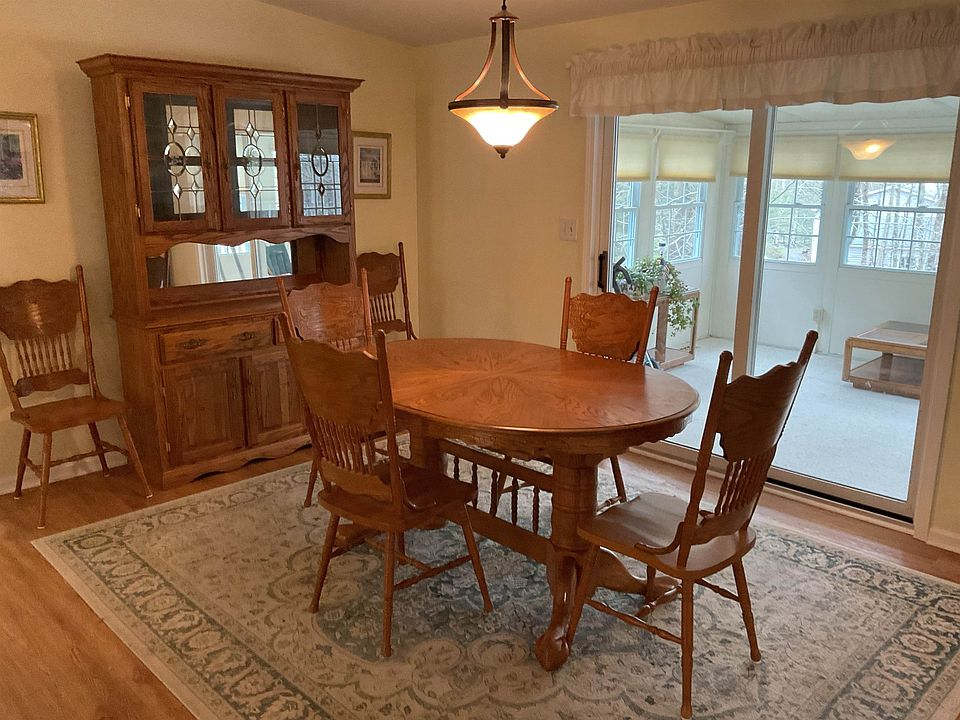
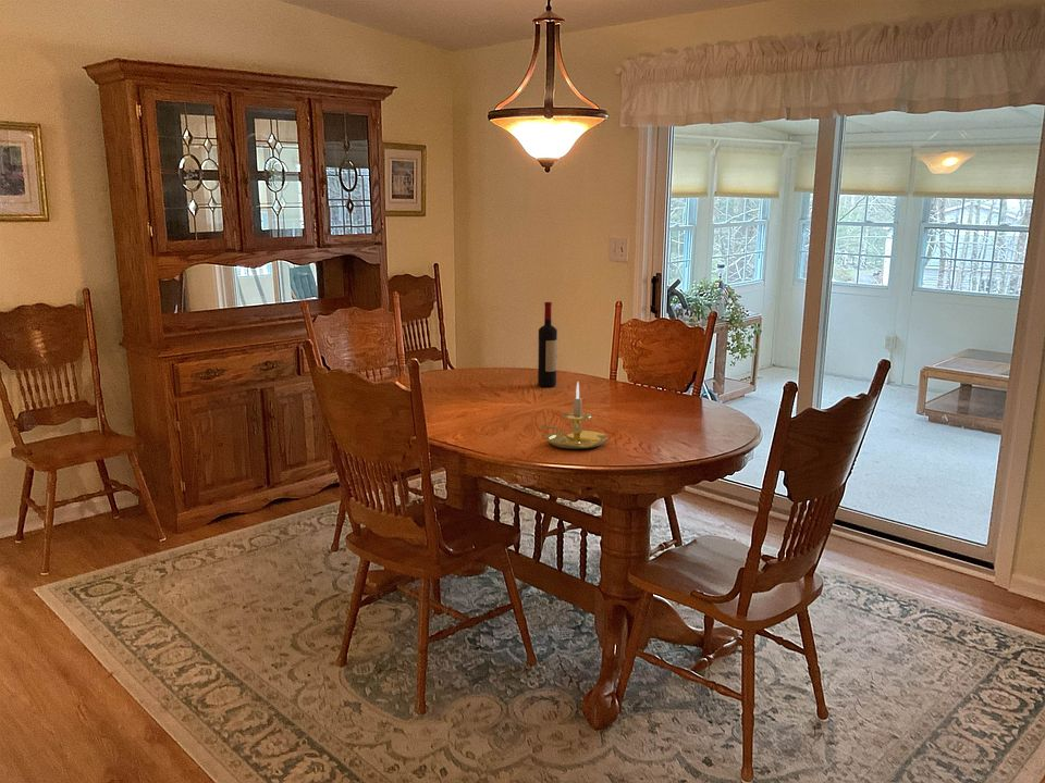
+ candle holder [537,381,607,450]
+ wine bottle [537,301,558,387]
